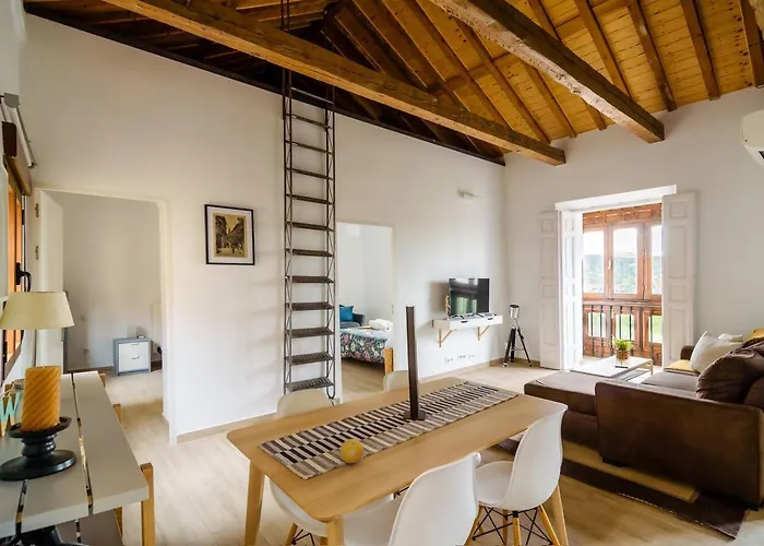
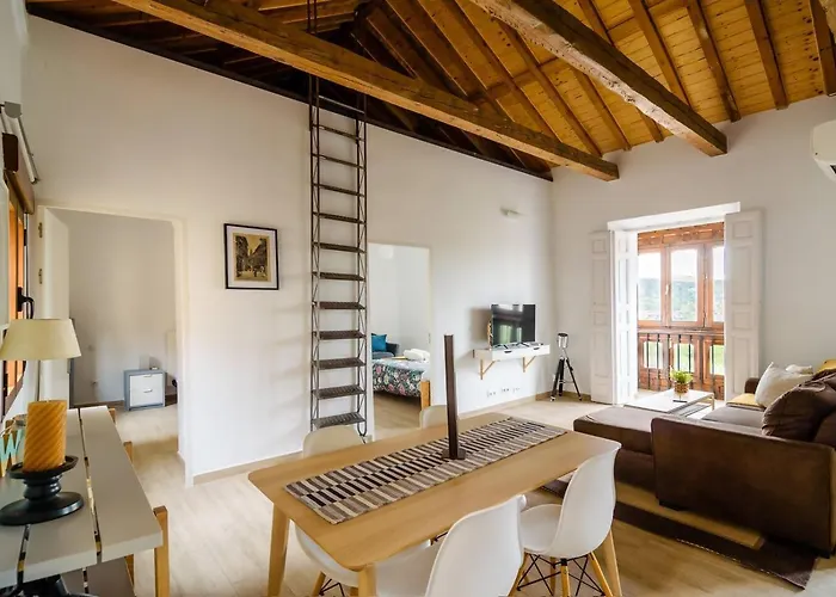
- fruit [339,438,365,464]
